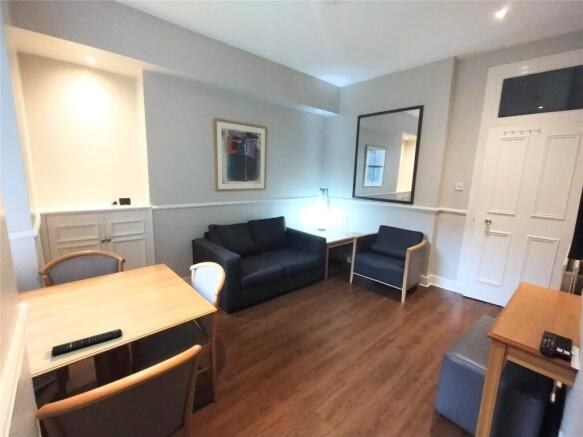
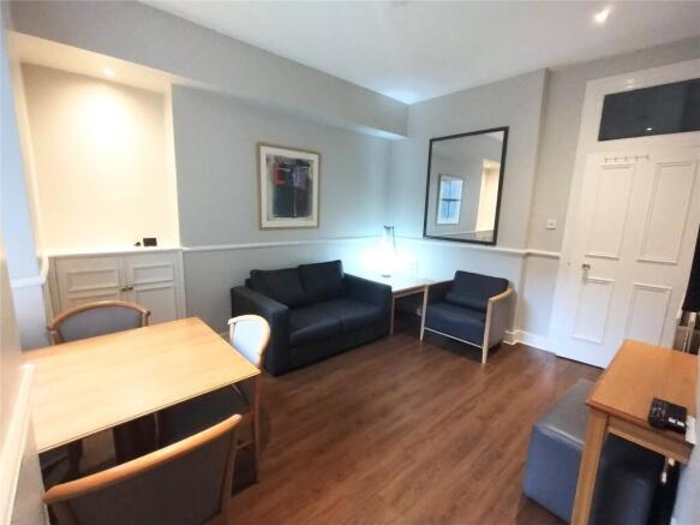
- remote control [50,328,123,356]
